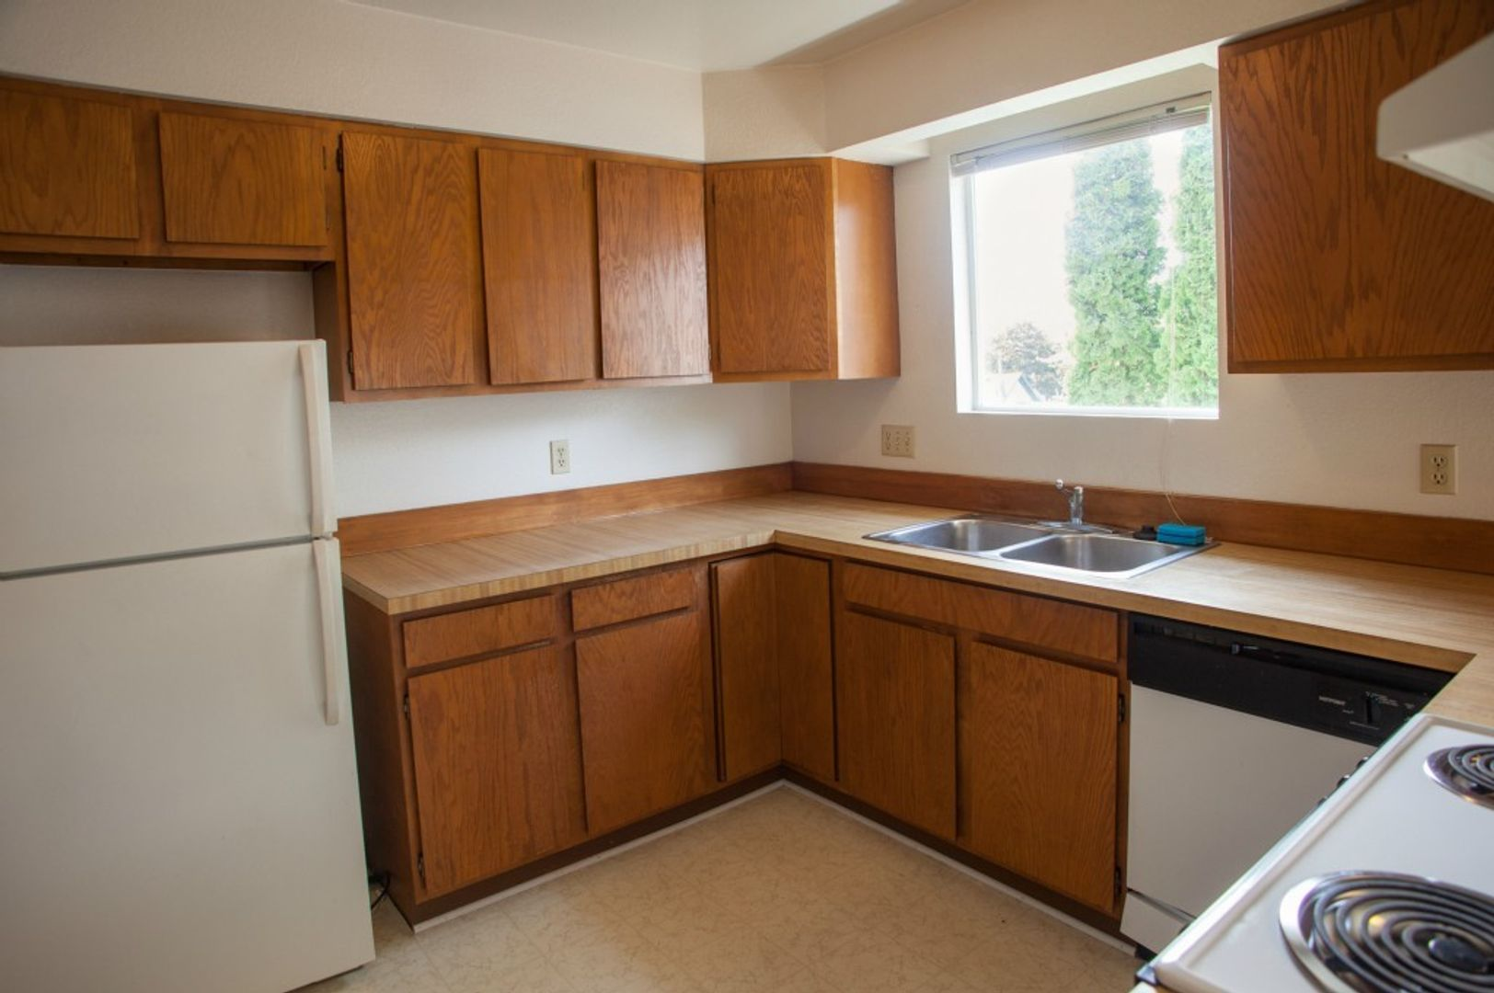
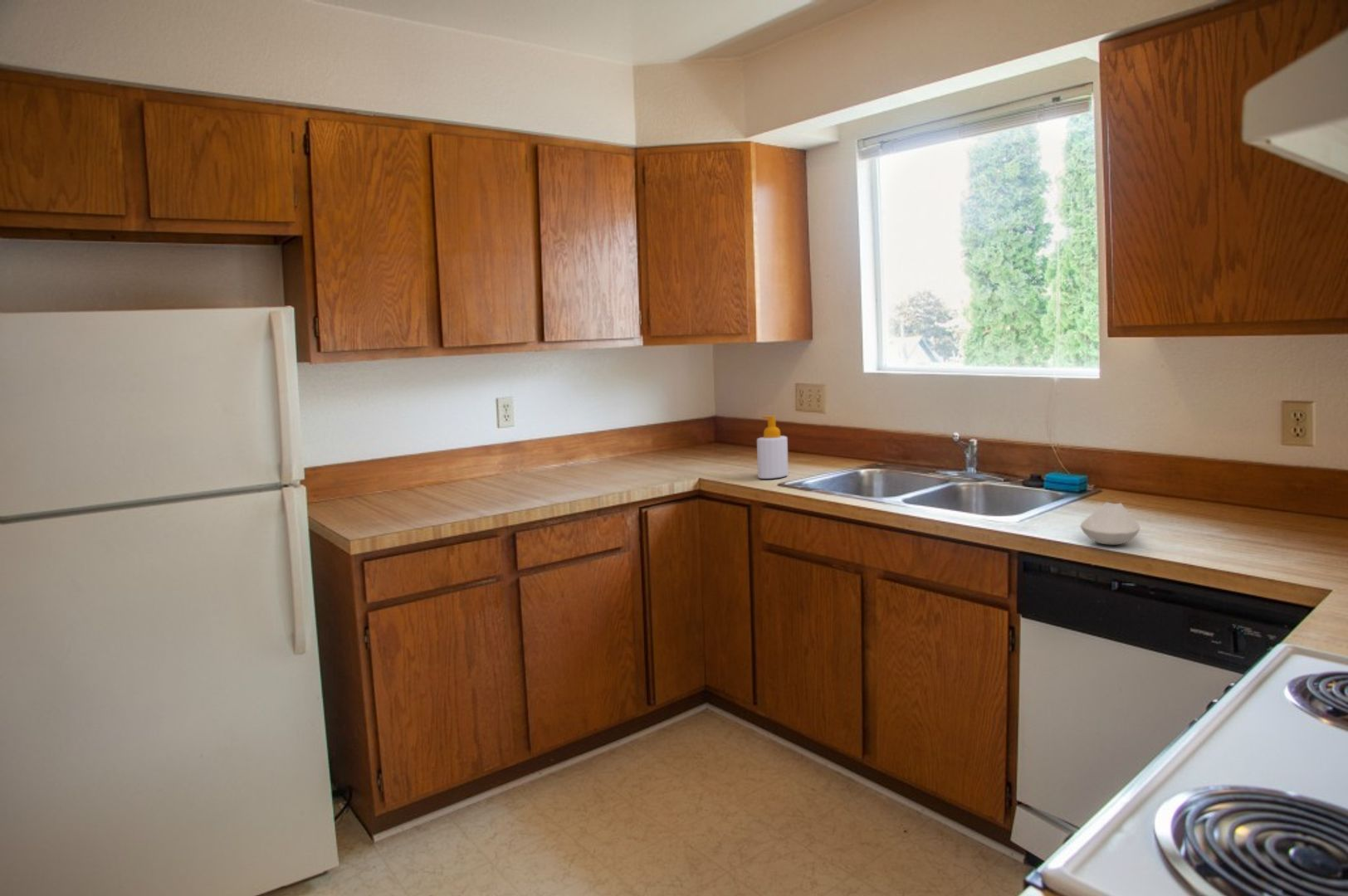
+ soap bottle [756,415,789,480]
+ spoon rest [1080,502,1140,545]
